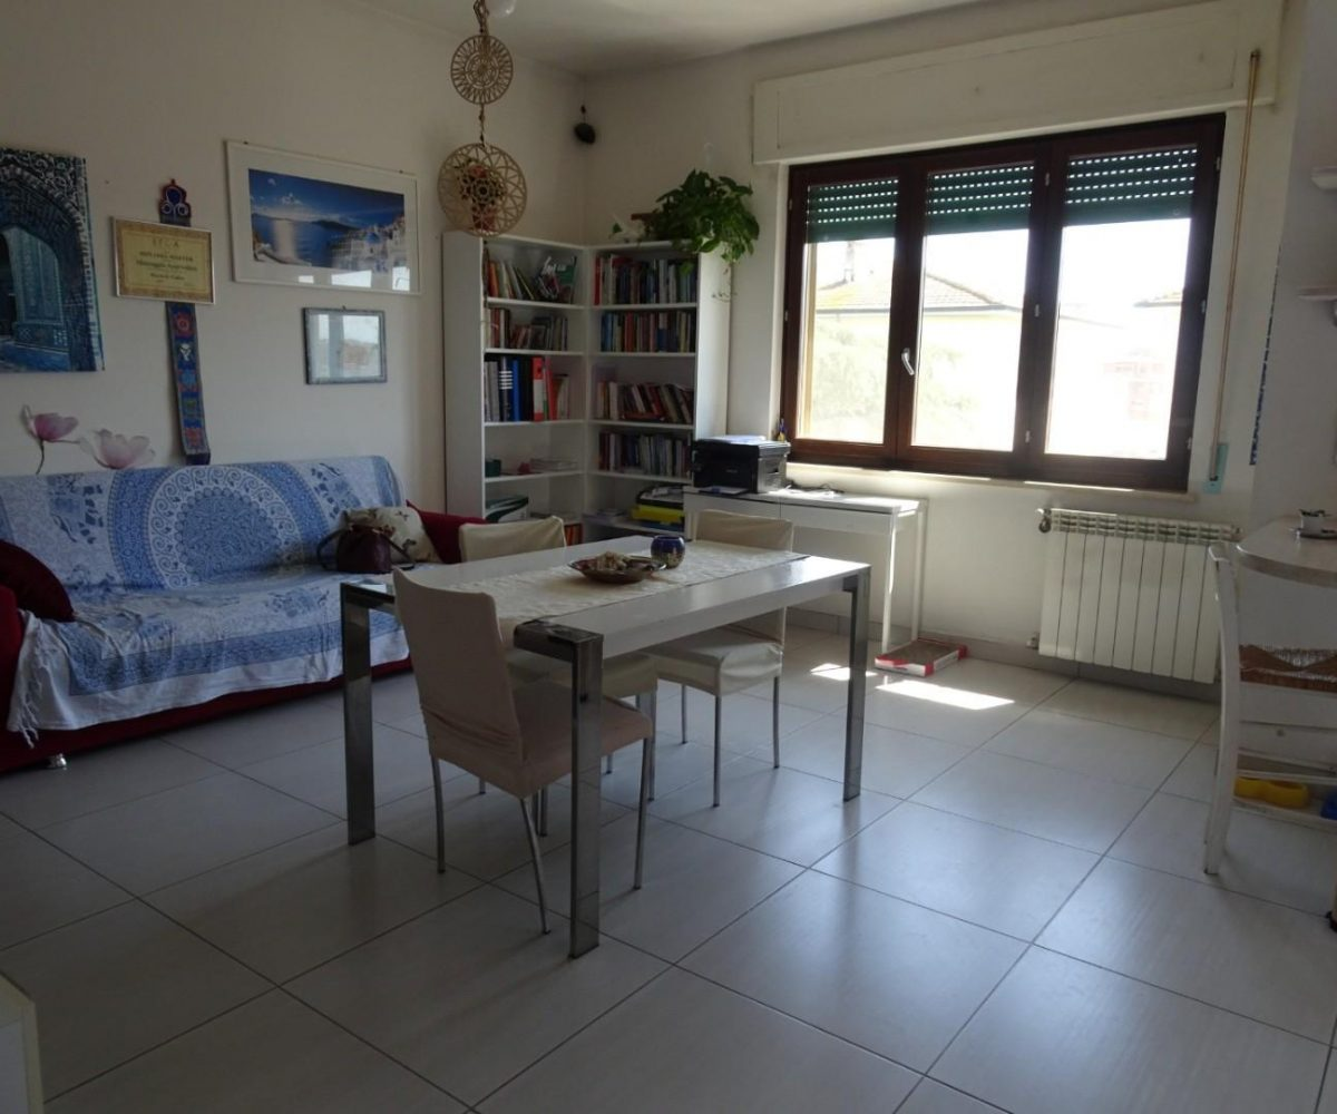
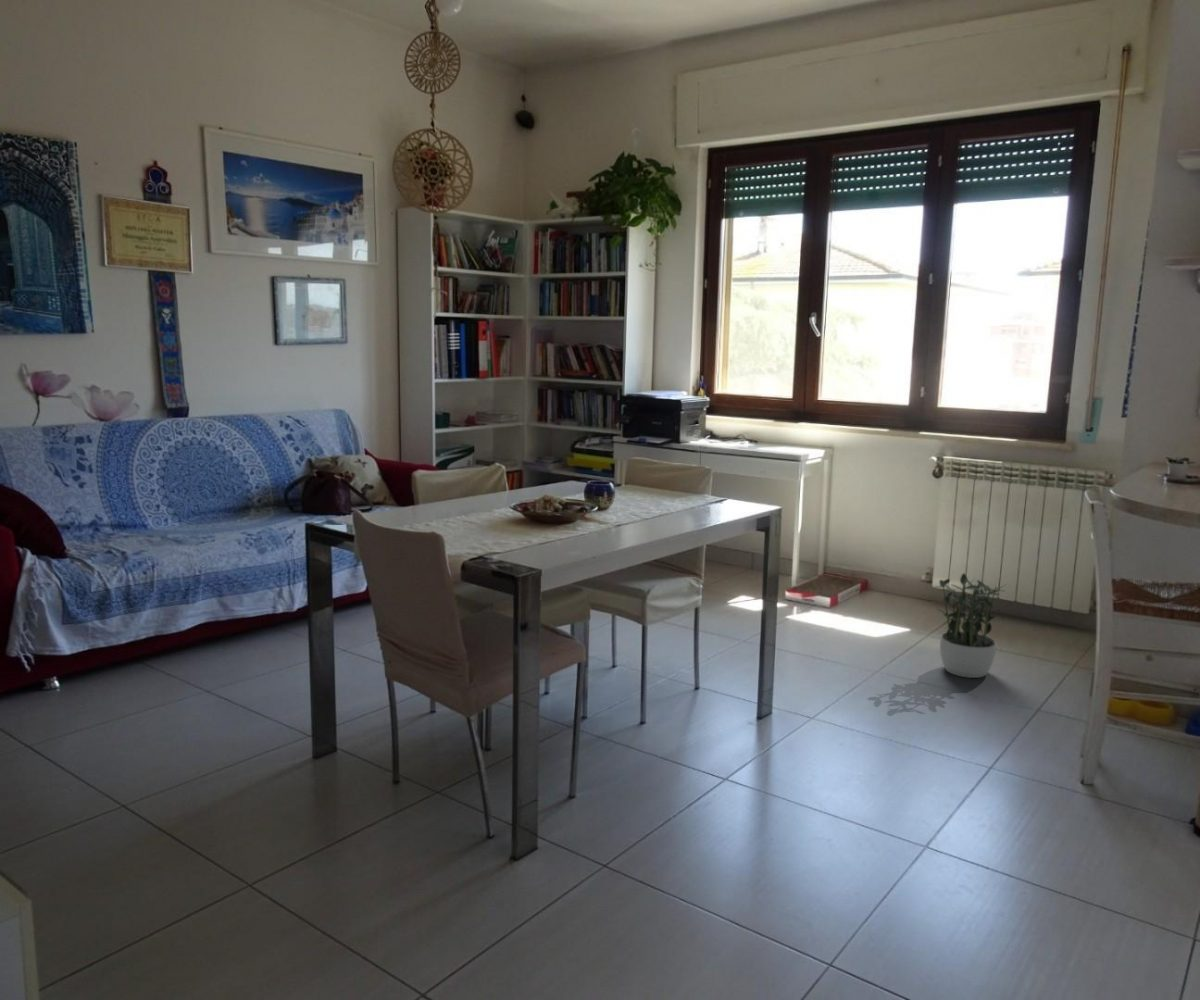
+ potted plant [931,572,1008,679]
